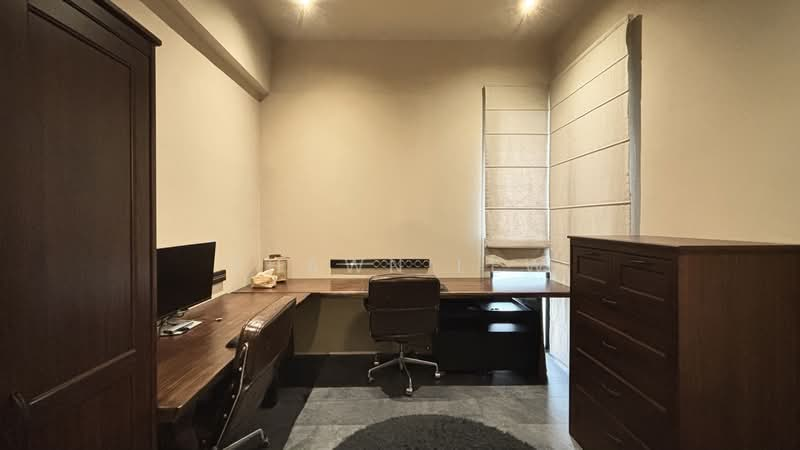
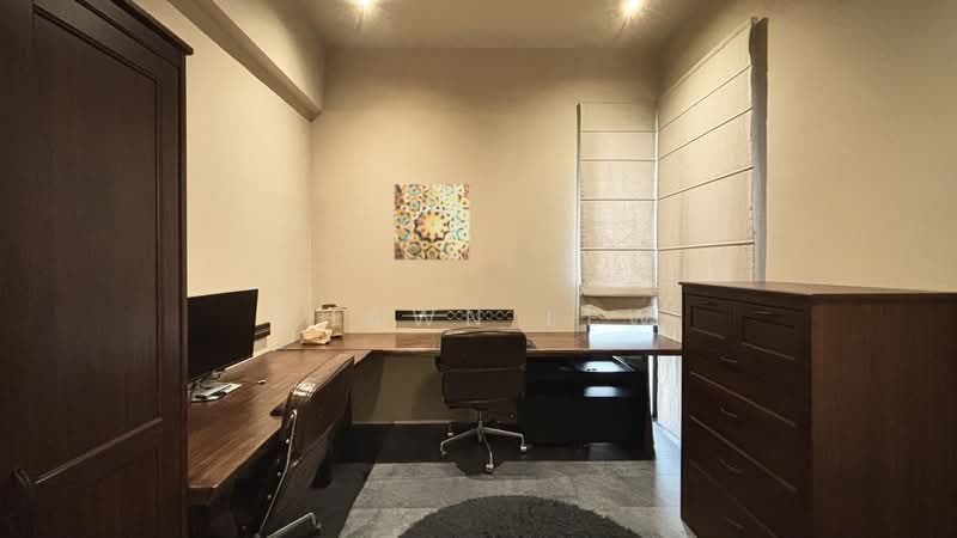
+ wall art [394,183,470,261]
